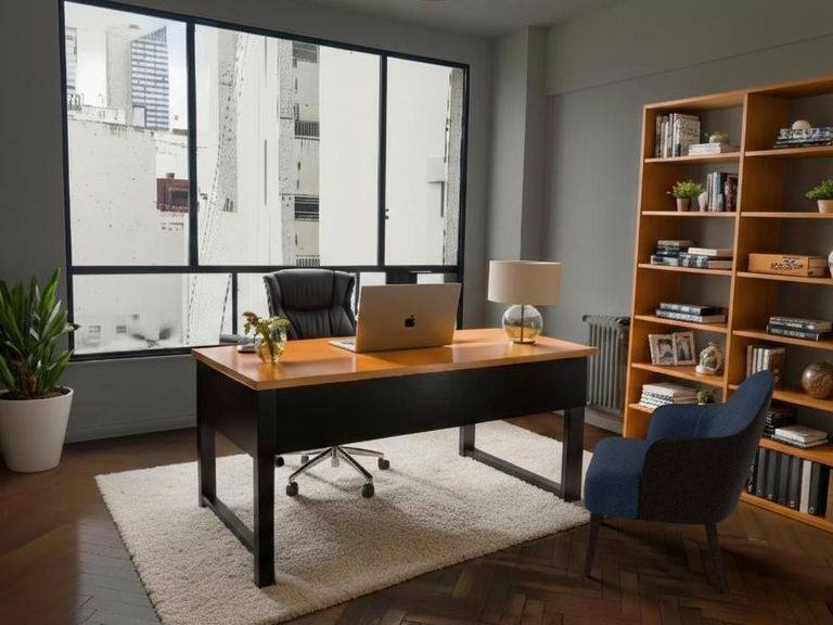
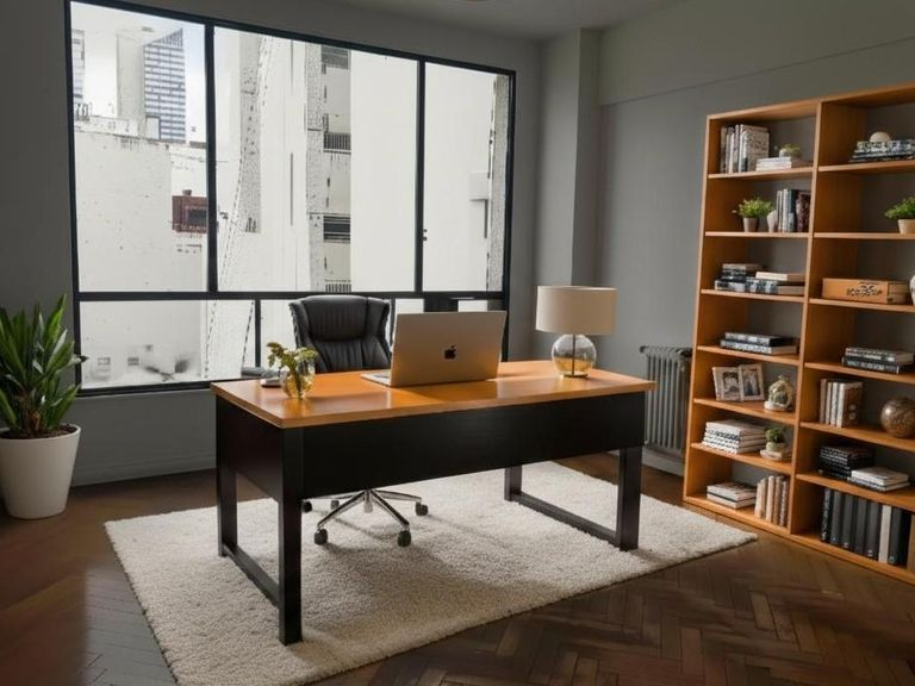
- armchair [582,369,777,594]
